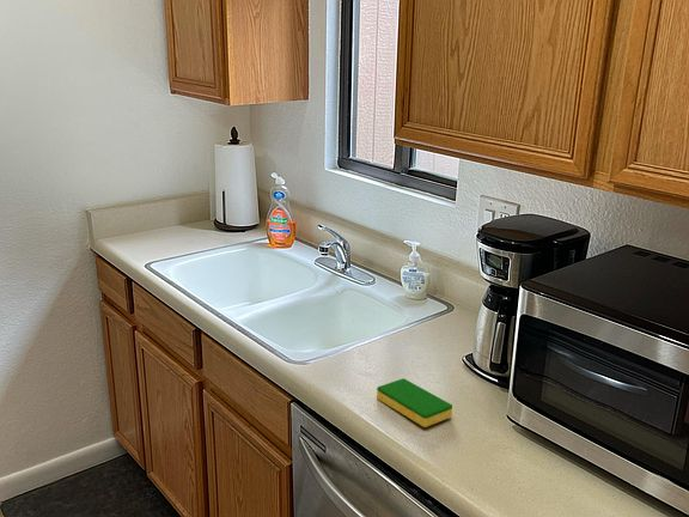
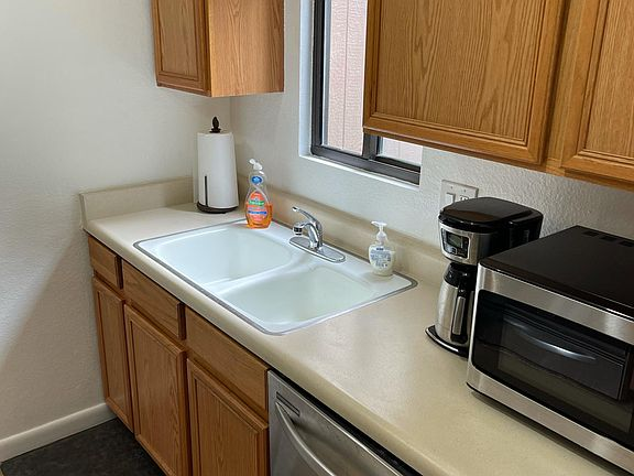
- dish sponge [376,377,453,428]
